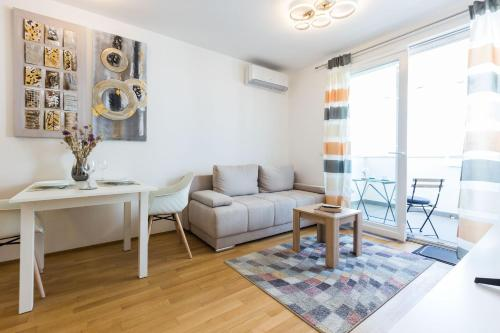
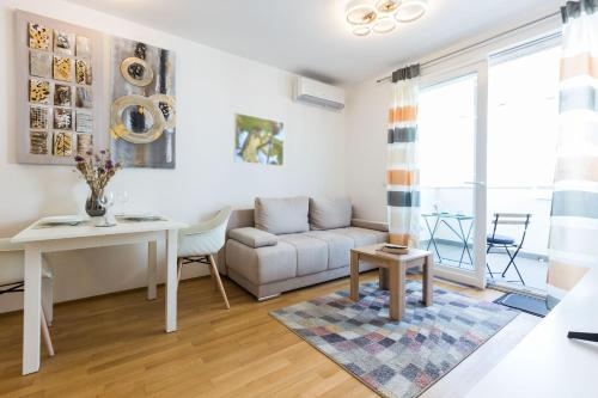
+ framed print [233,111,285,167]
